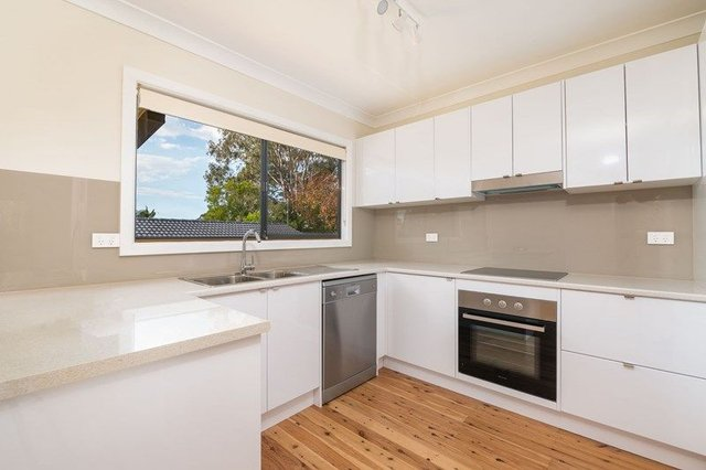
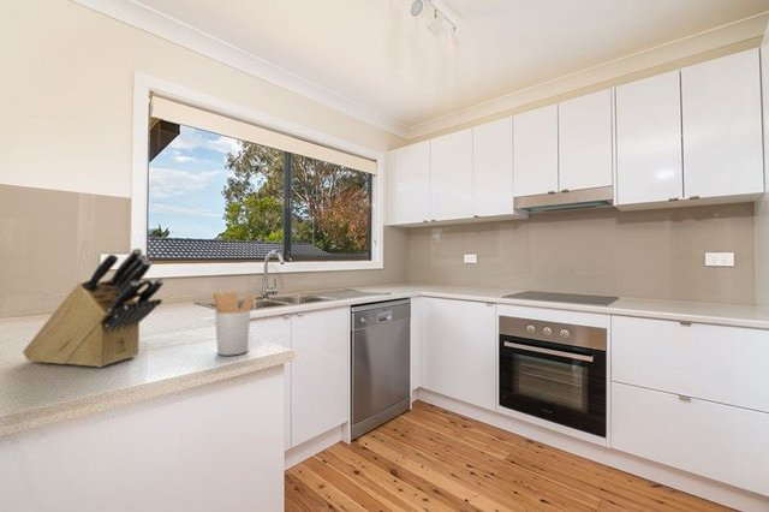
+ knife block [22,248,165,369]
+ utensil holder [211,291,256,357]
